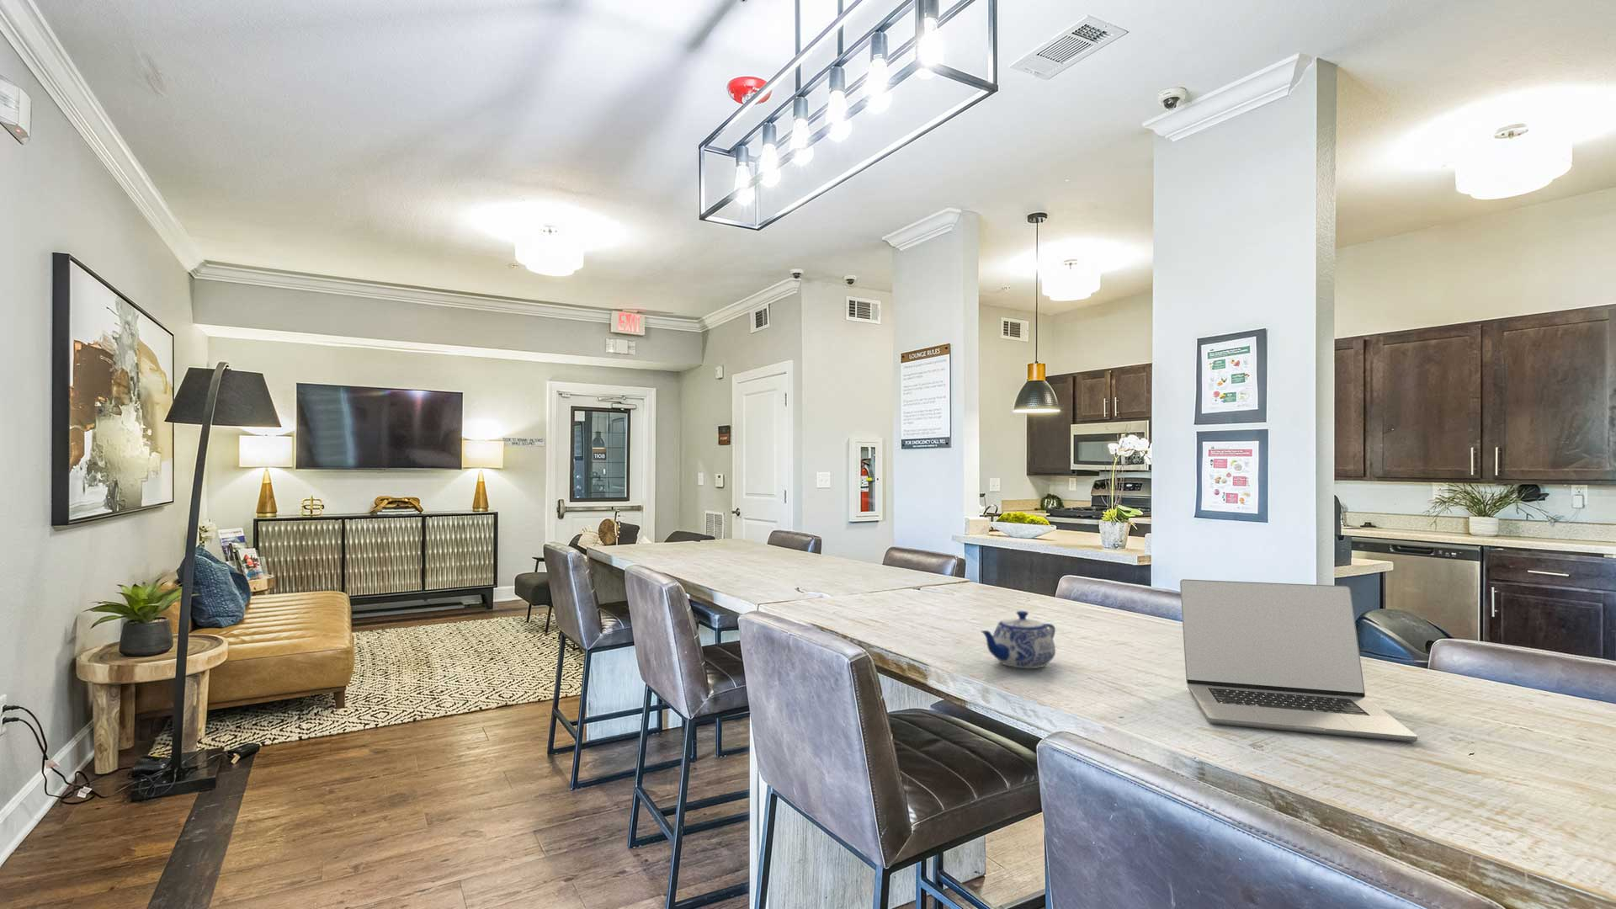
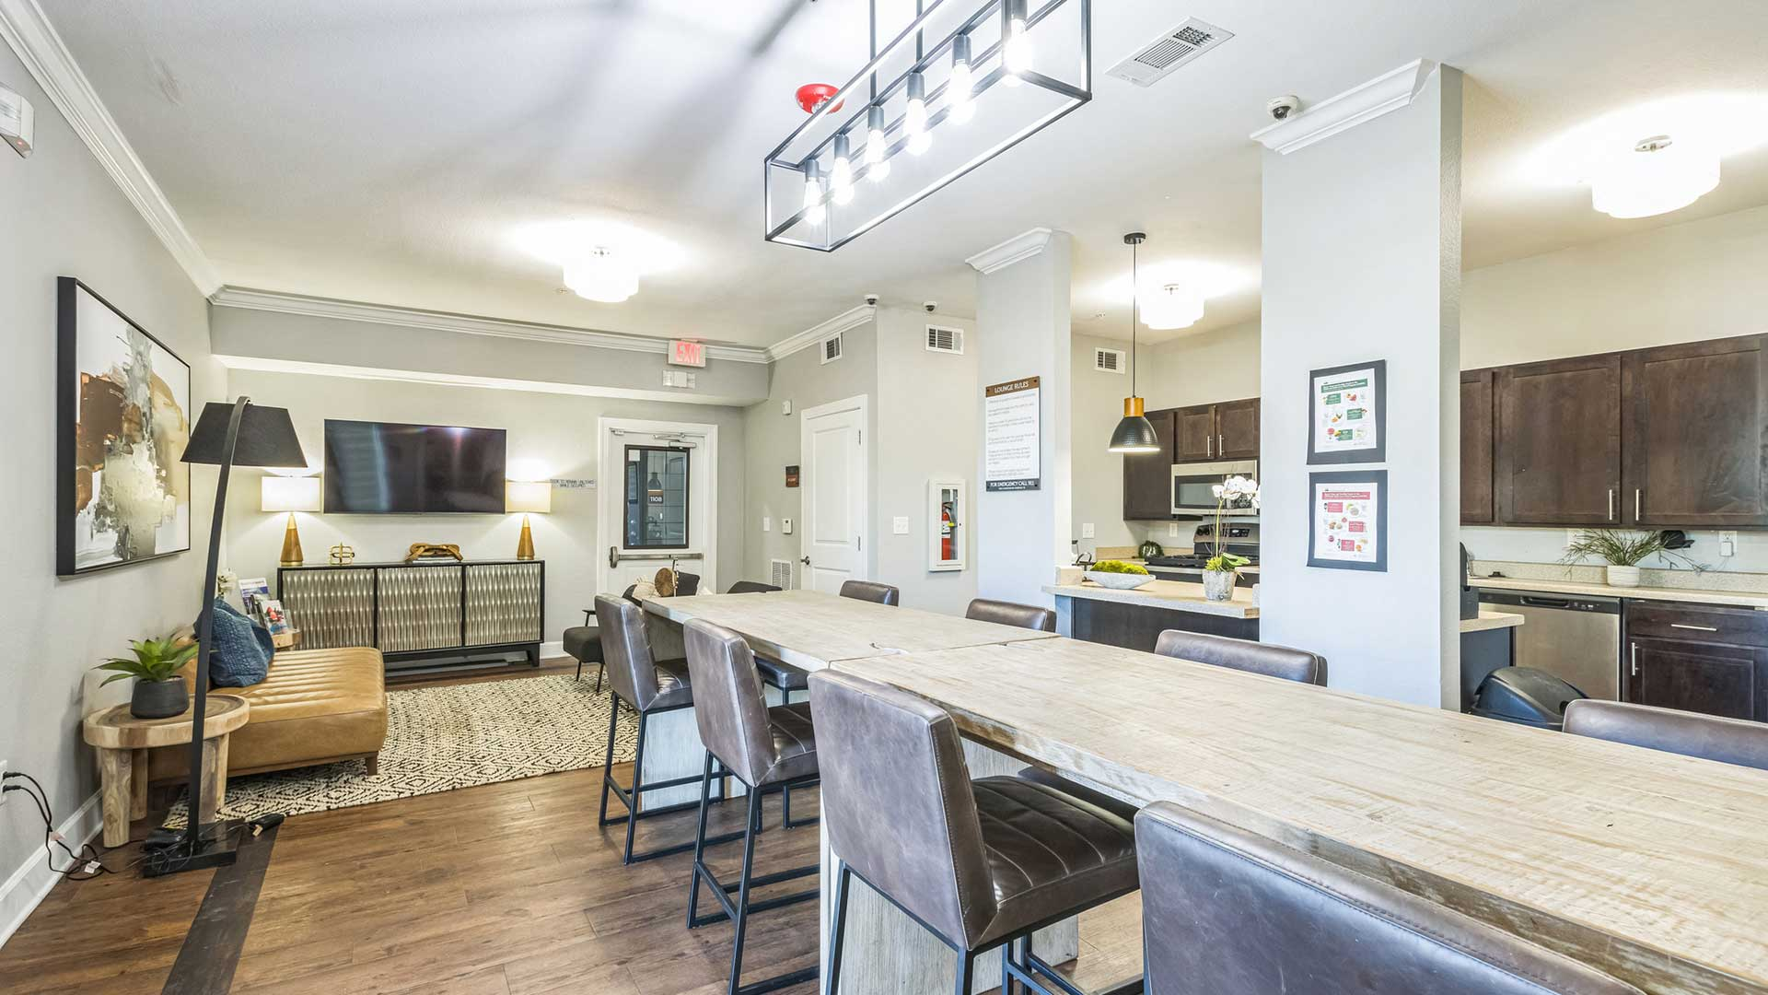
- teapot [980,610,1057,669]
- laptop [1179,578,1418,743]
